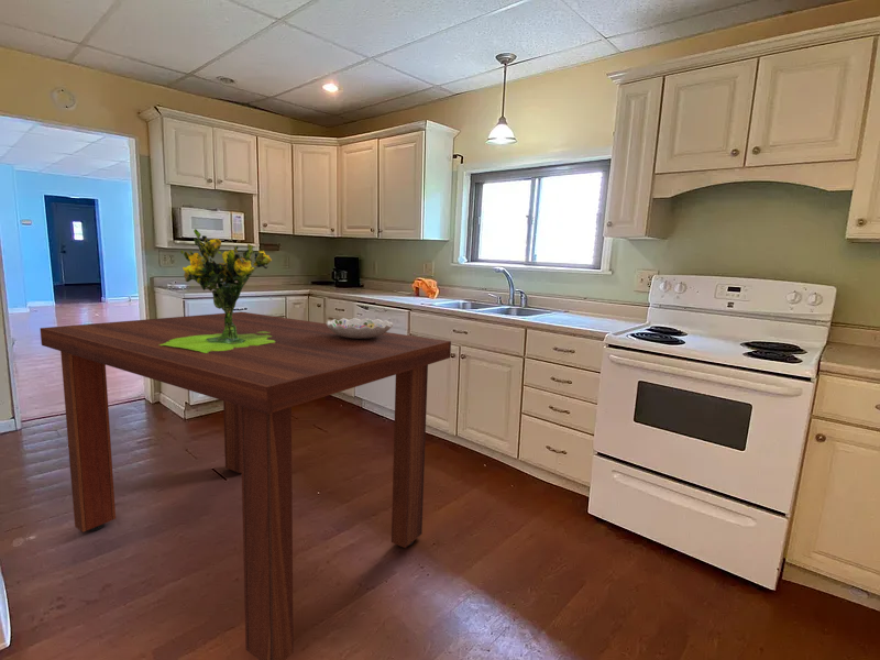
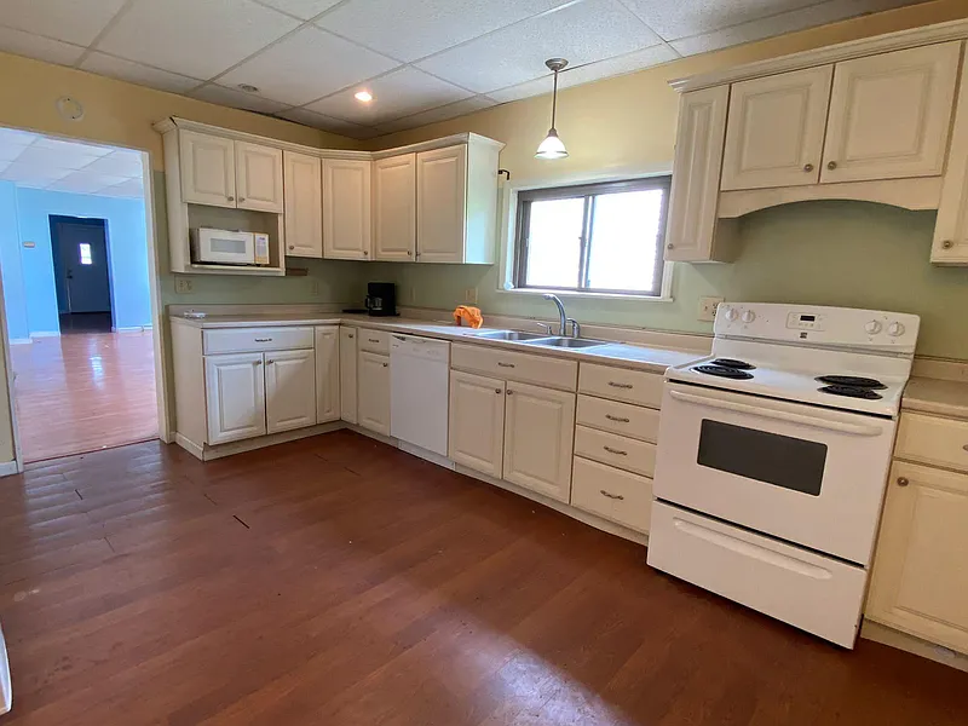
- decorative bowl [326,317,394,339]
- bouquet [160,228,275,353]
- dining table [40,311,452,660]
